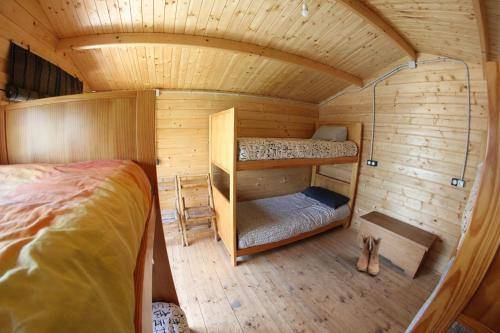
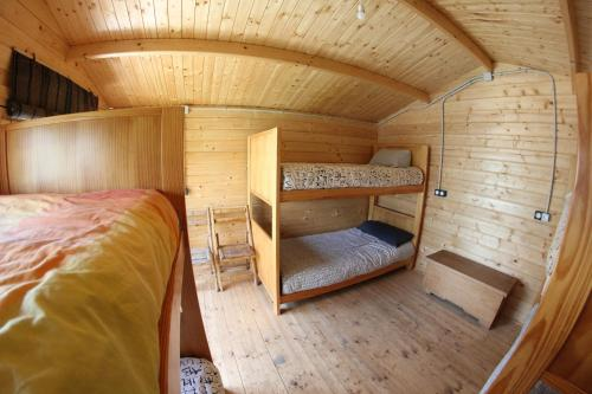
- boots [356,233,383,276]
